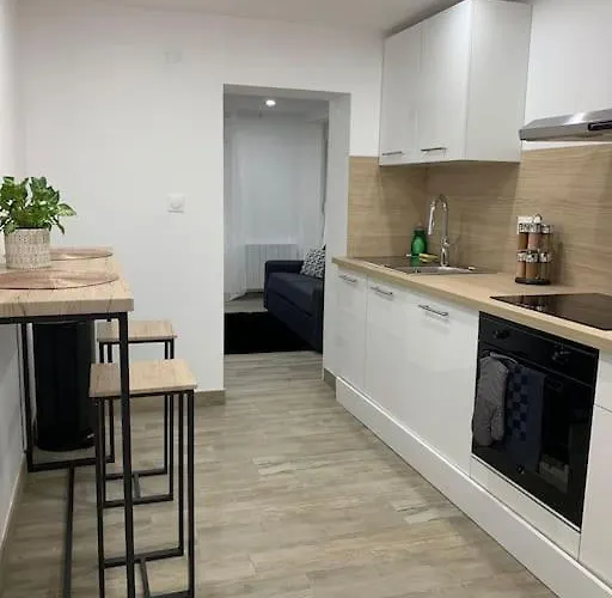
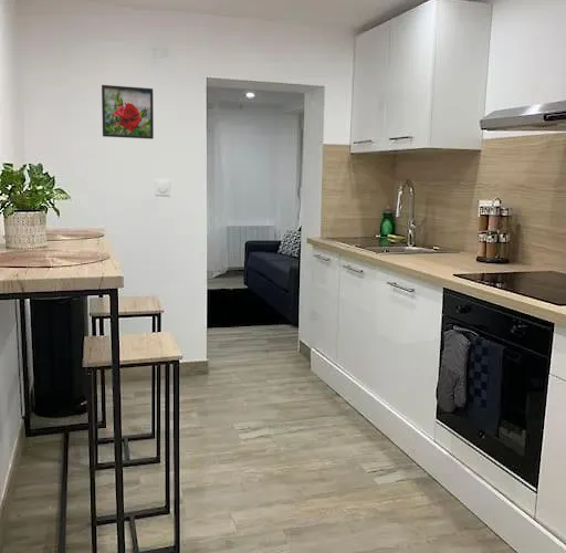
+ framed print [101,84,155,140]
